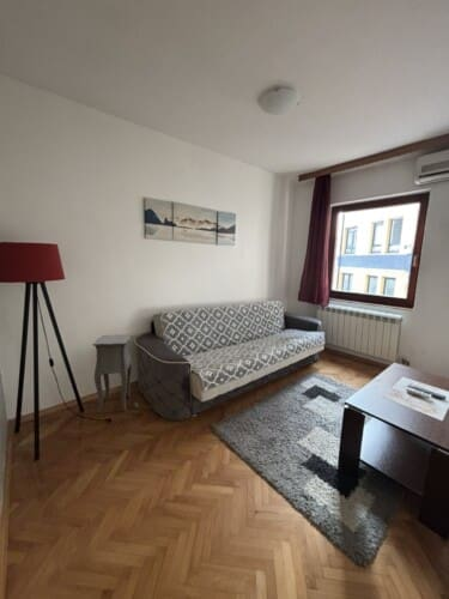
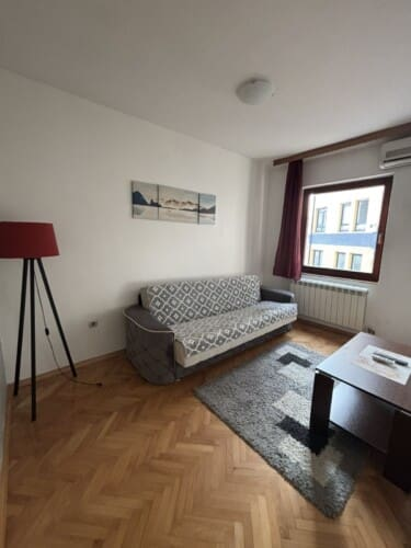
- side table [92,333,140,413]
